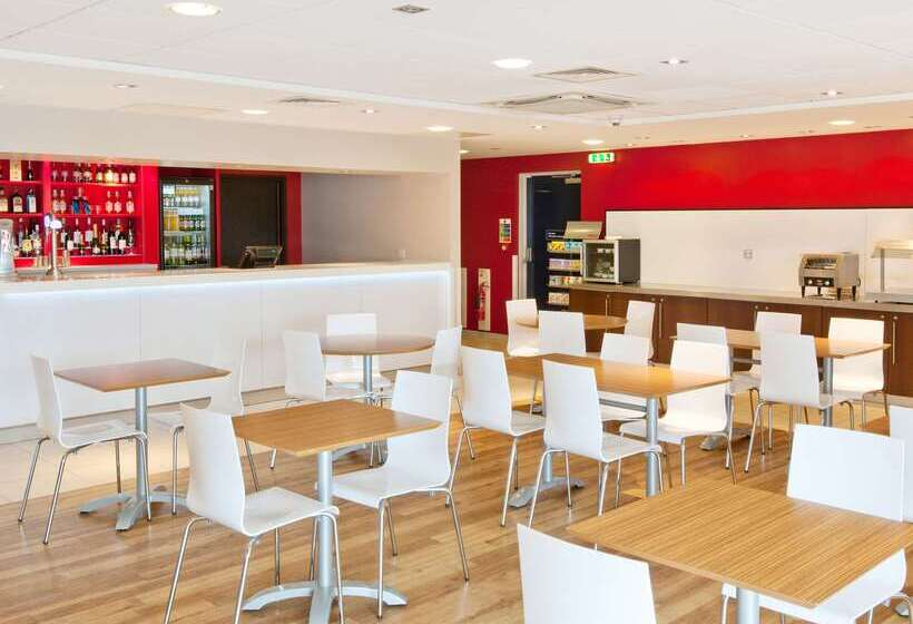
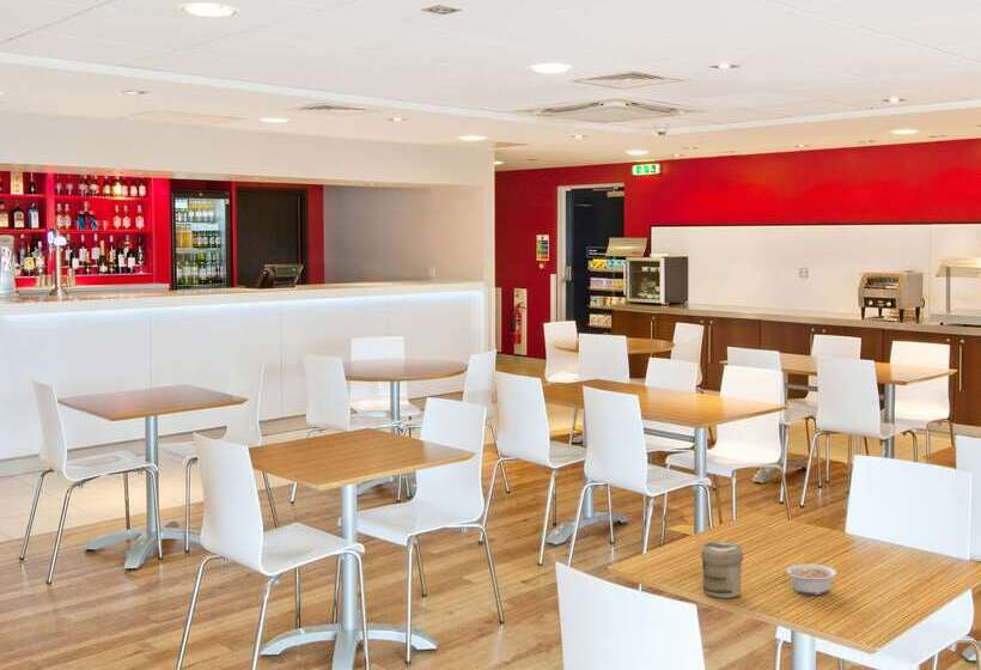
+ jar [700,541,744,599]
+ legume [779,562,839,596]
